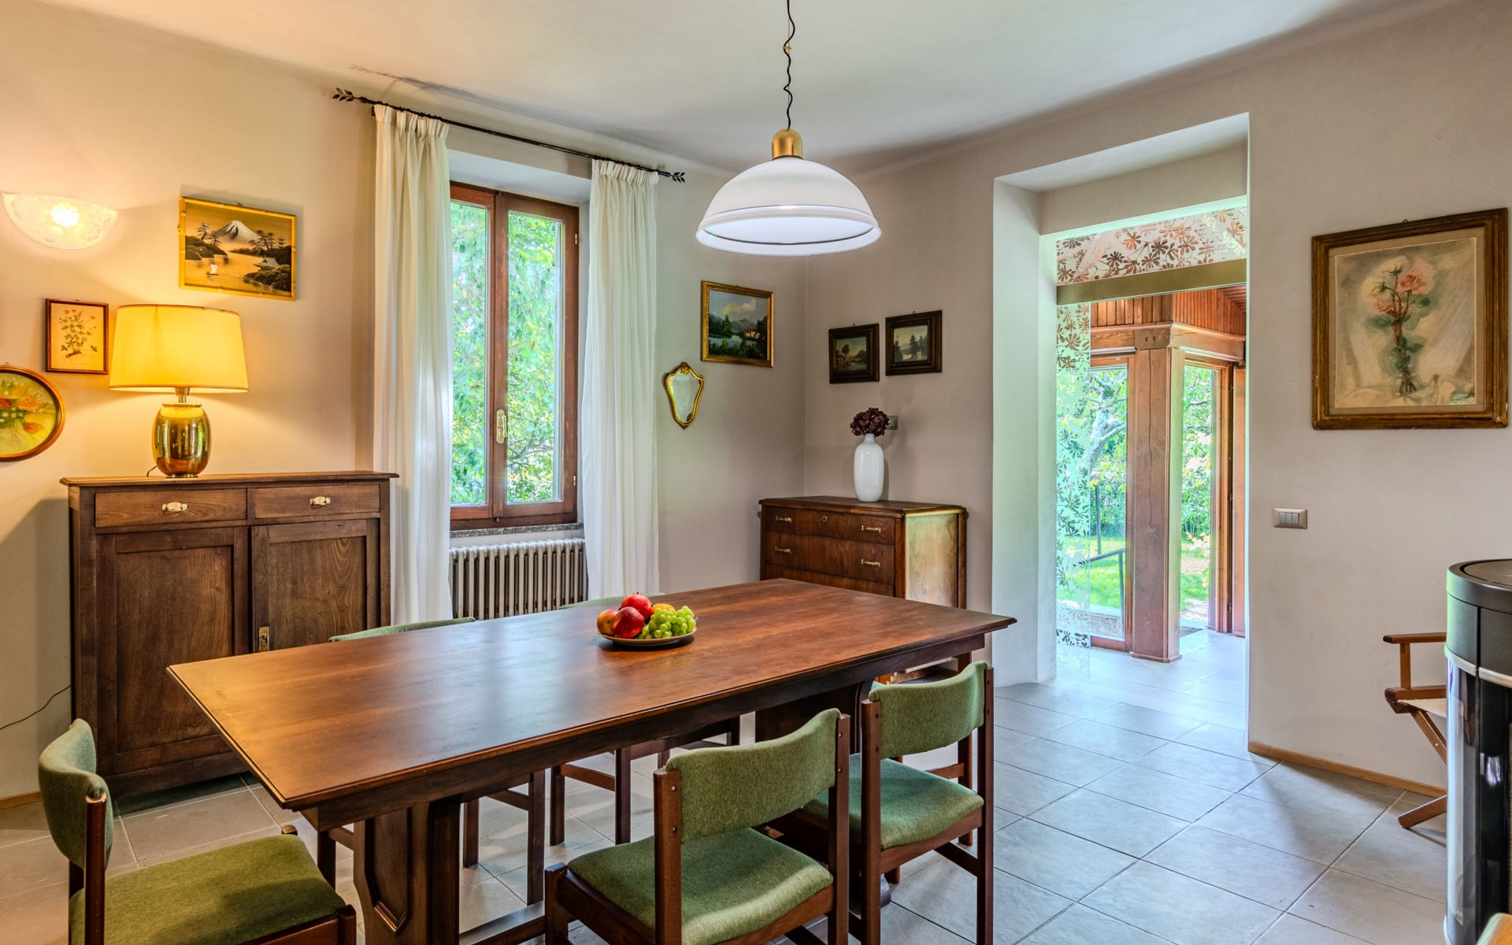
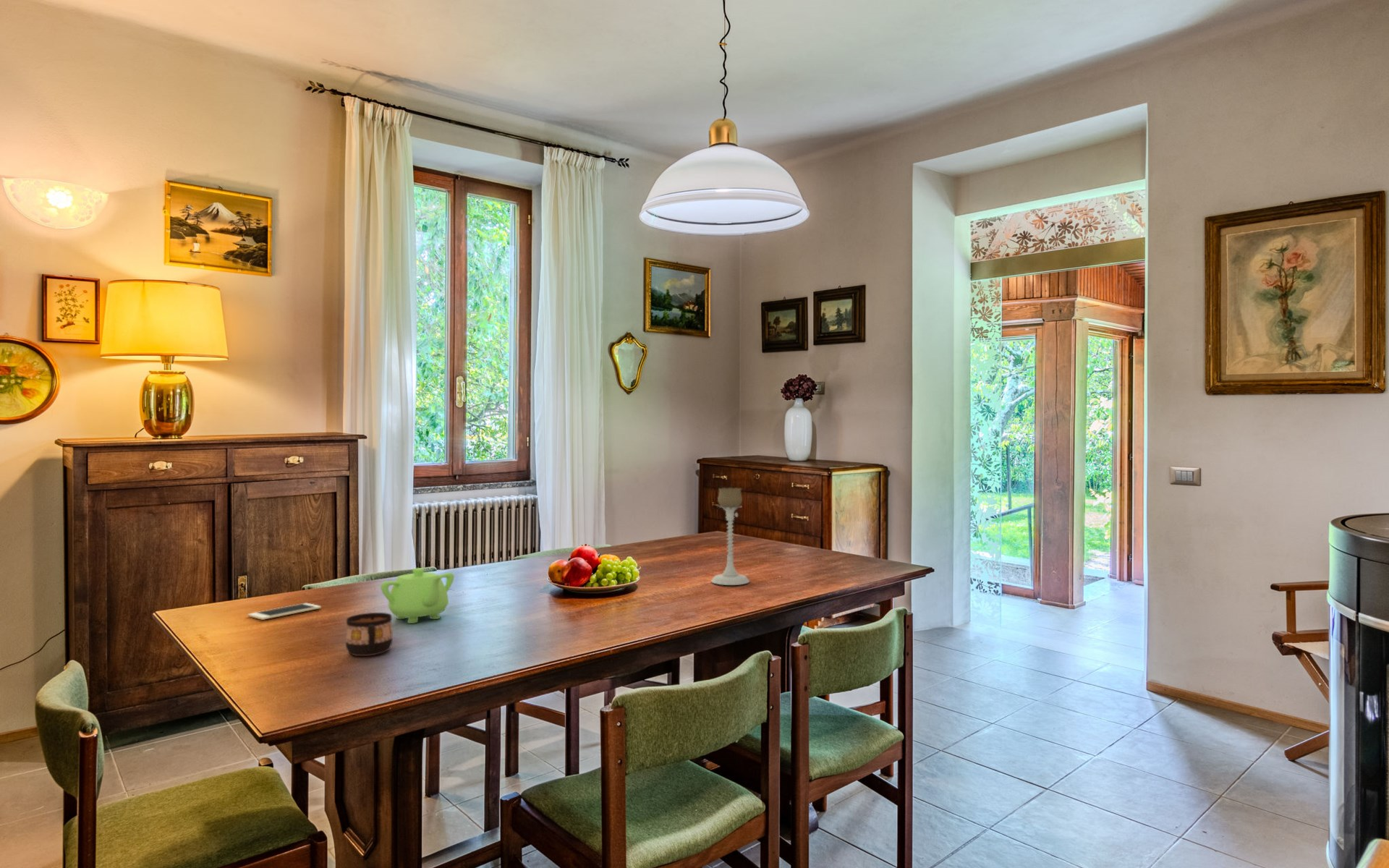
+ cup [345,612,394,657]
+ cell phone [247,603,322,621]
+ teapot [380,567,455,624]
+ candle holder [710,487,750,586]
